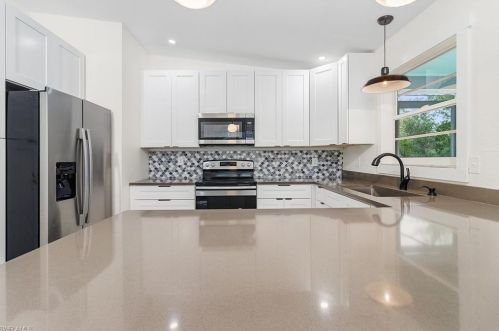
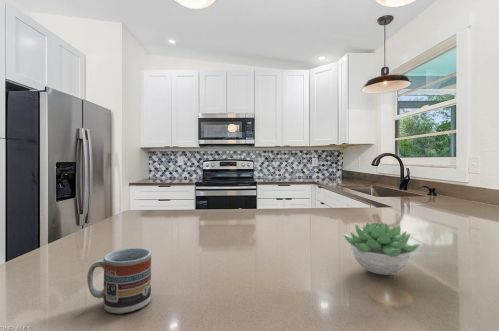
+ succulent plant [342,221,422,276]
+ cup [86,247,152,315]
